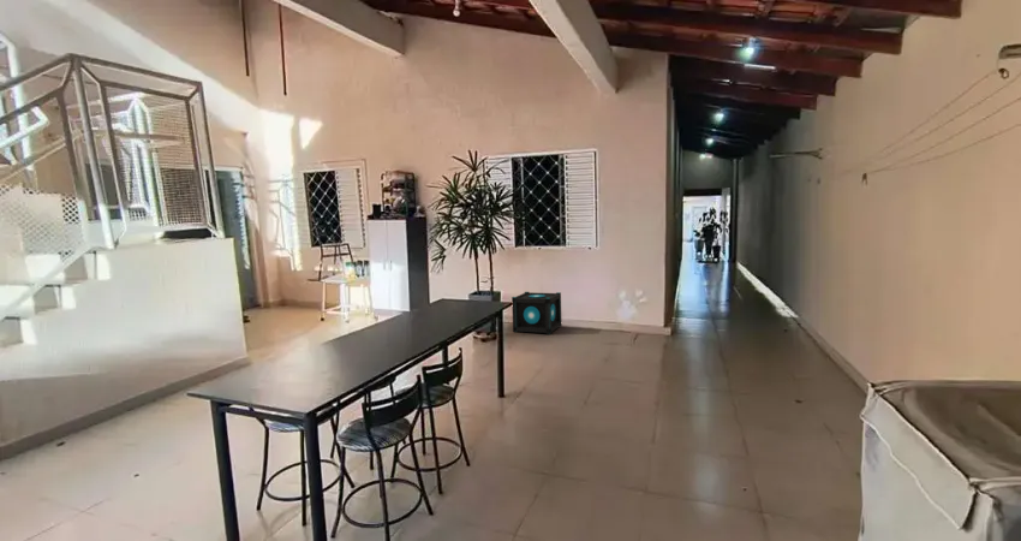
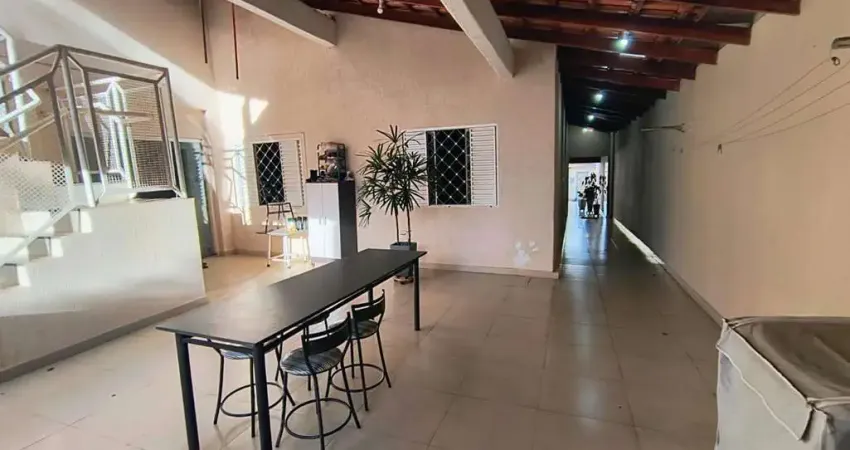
- speaker [510,291,563,335]
